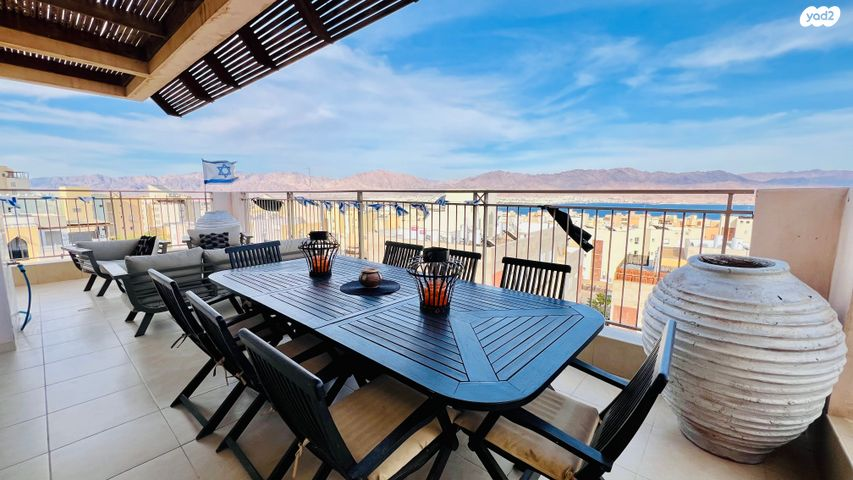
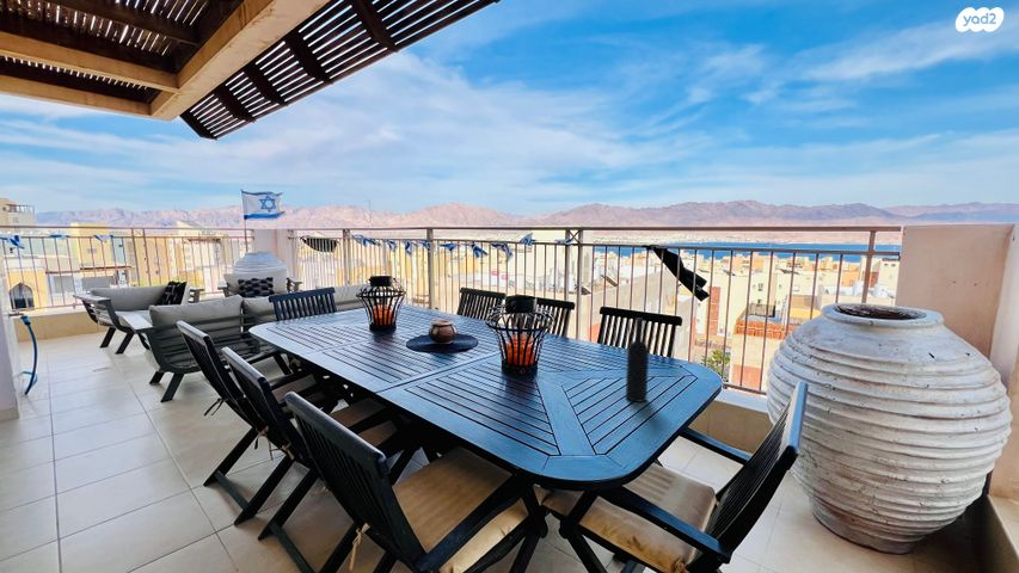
+ wine bottle [625,318,650,403]
